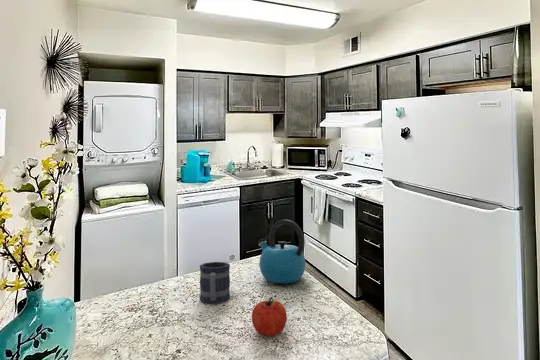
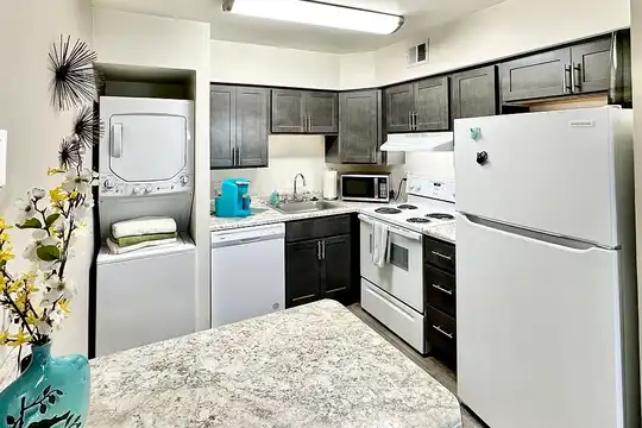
- mug [199,261,231,305]
- apple [251,296,288,337]
- kettle [257,219,307,284]
